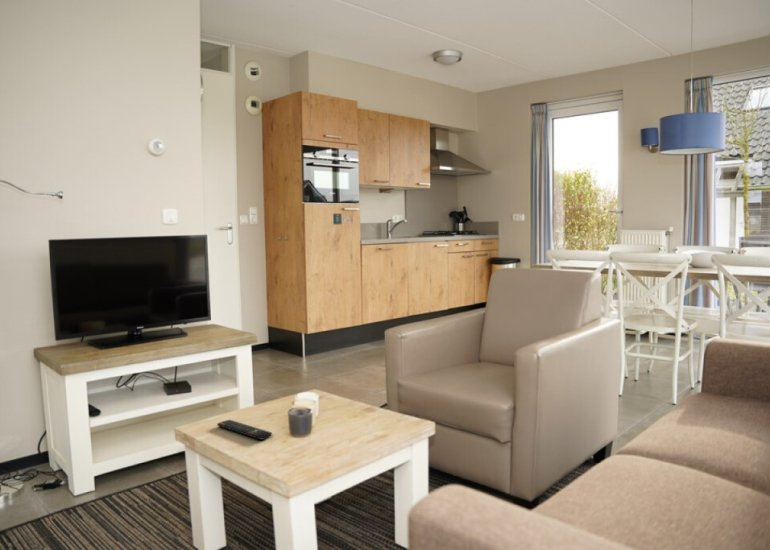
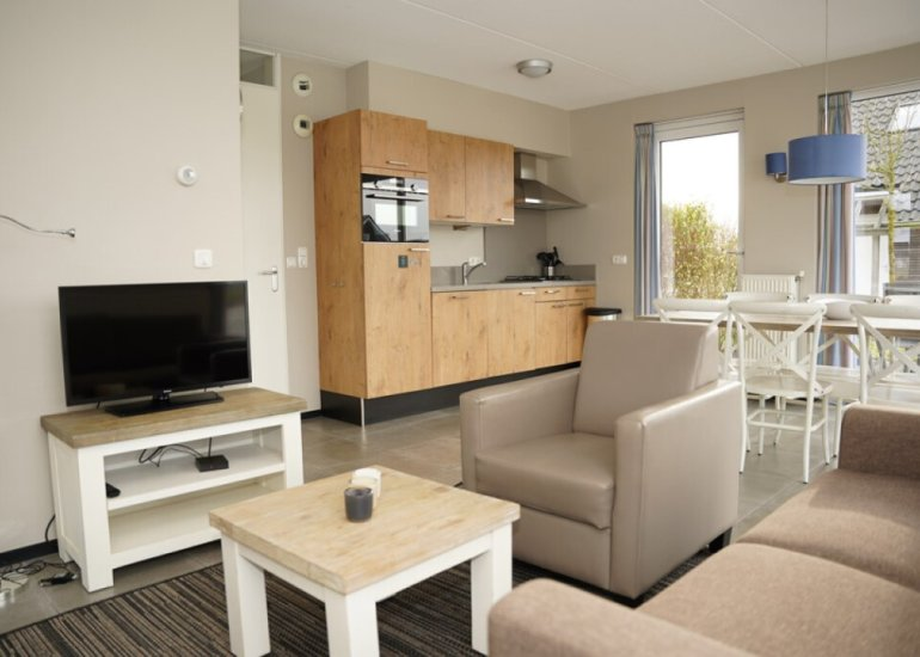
- remote control [216,419,273,441]
